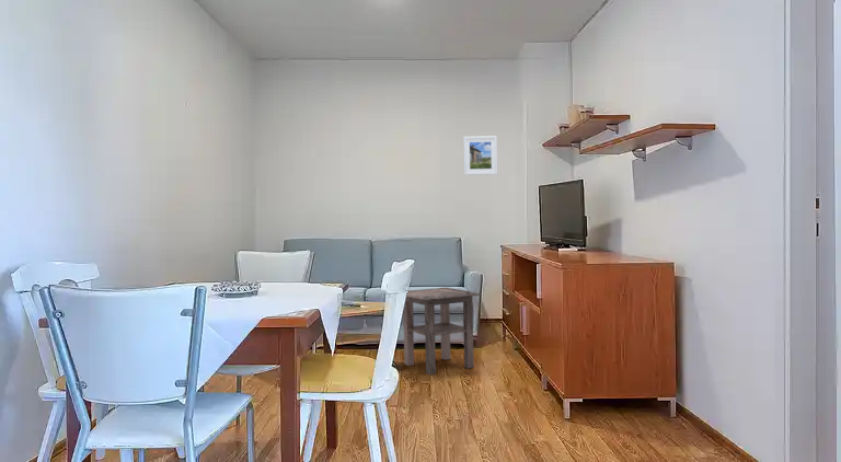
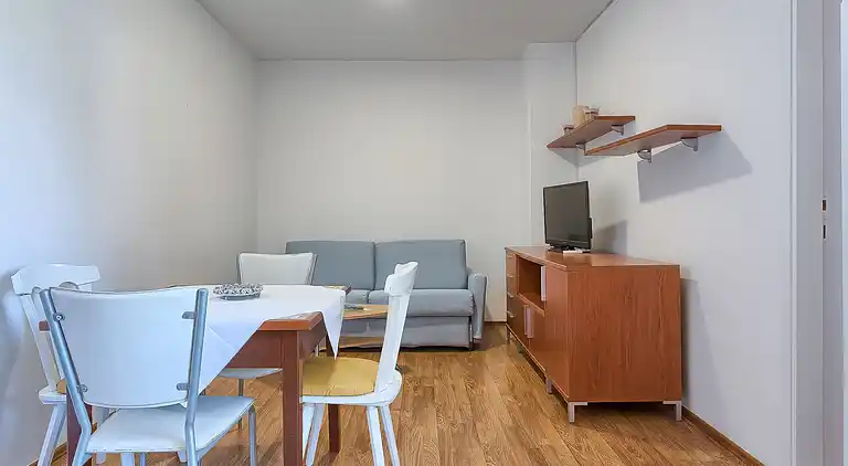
- side table [402,287,483,376]
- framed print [462,135,498,176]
